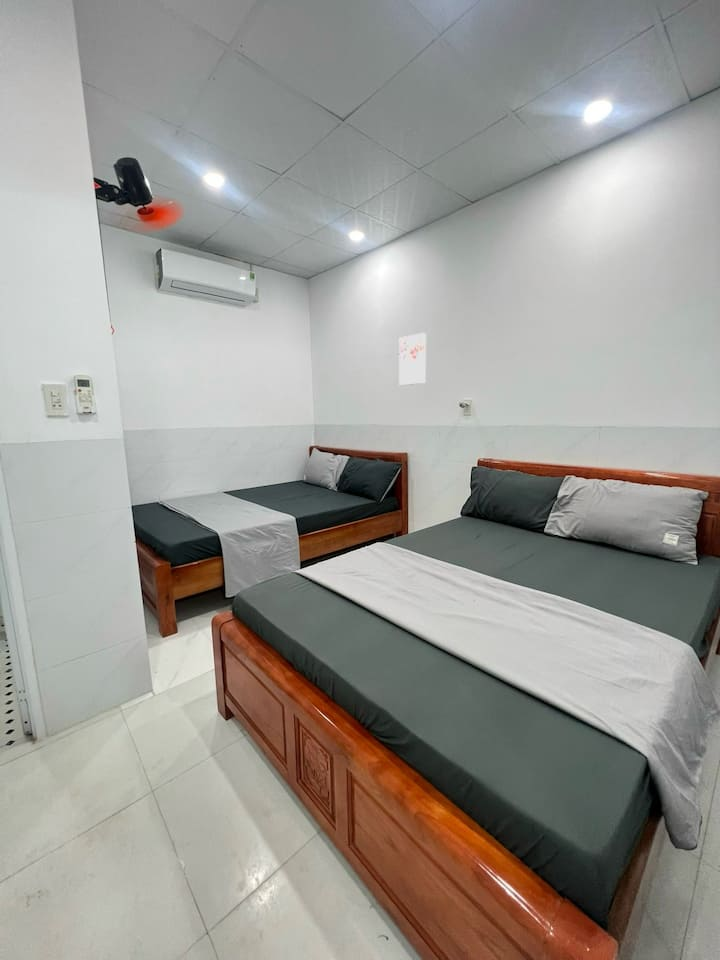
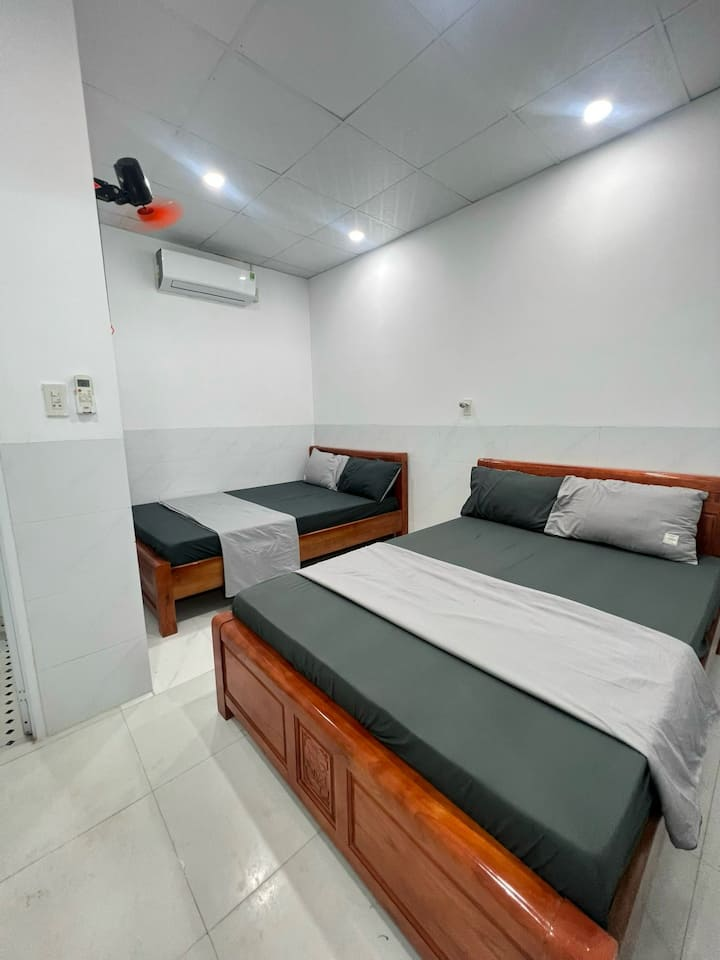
- wall art [398,332,427,386]
